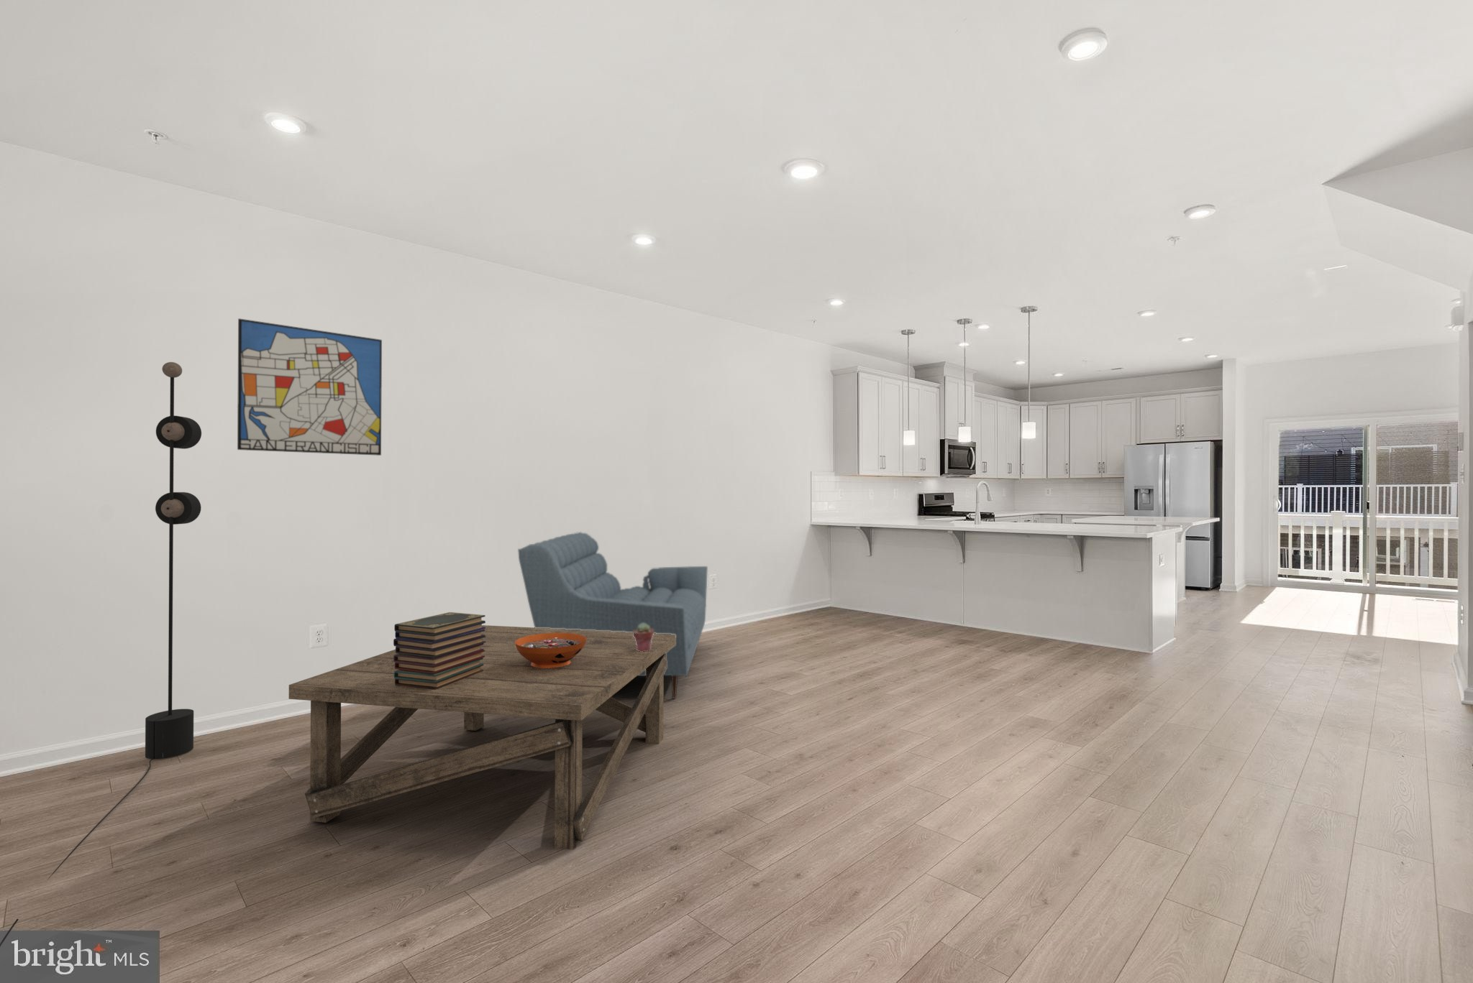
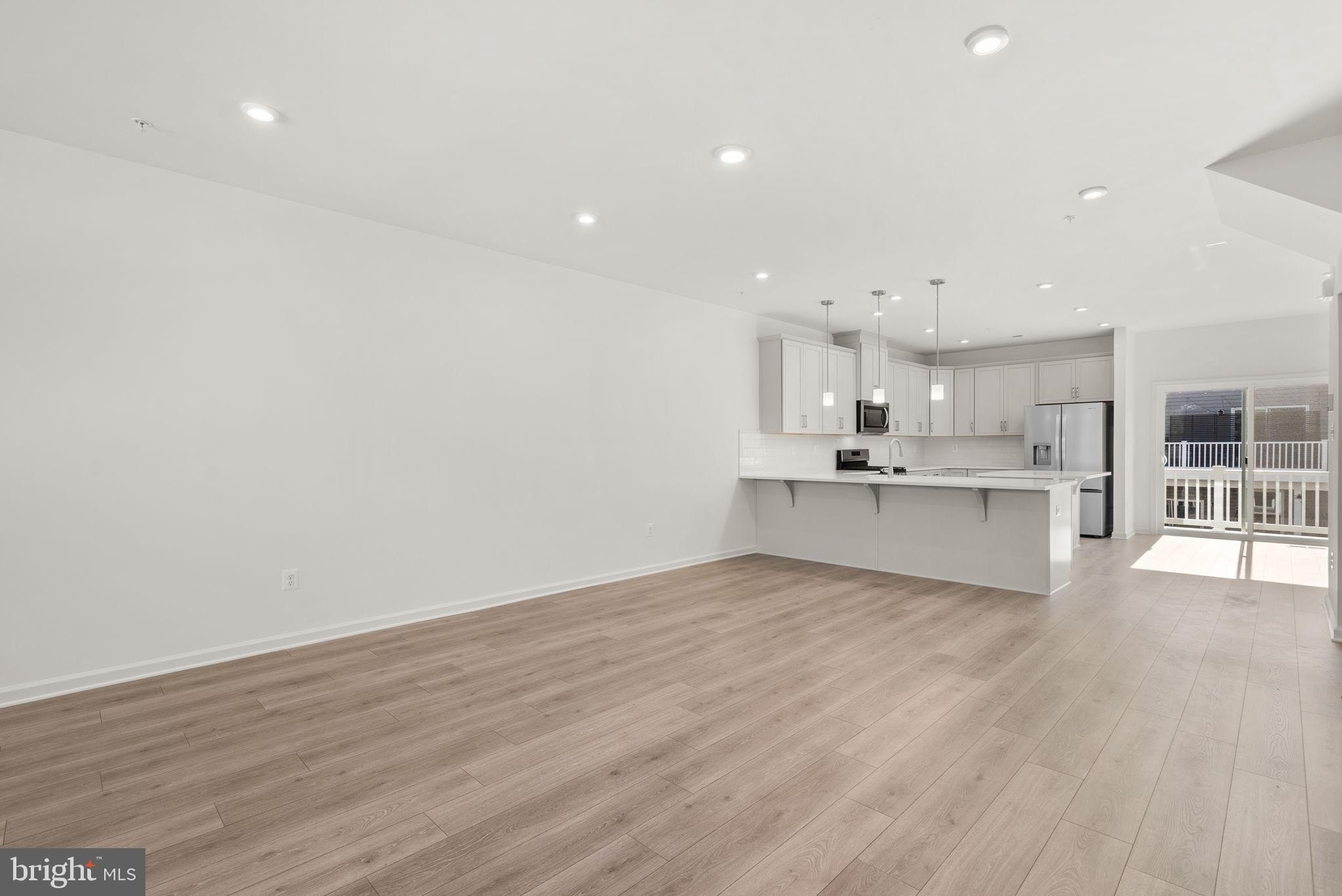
- potted succulent [633,623,654,652]
- book stack [393,611,486,690]
- wall art [237,317,383,456]
- coffee table [289,624,675,850]
- sofa [517,532,708,700]
- floor lamp [0,361,202,947]
- decorative bowl [515,633,587,668]
